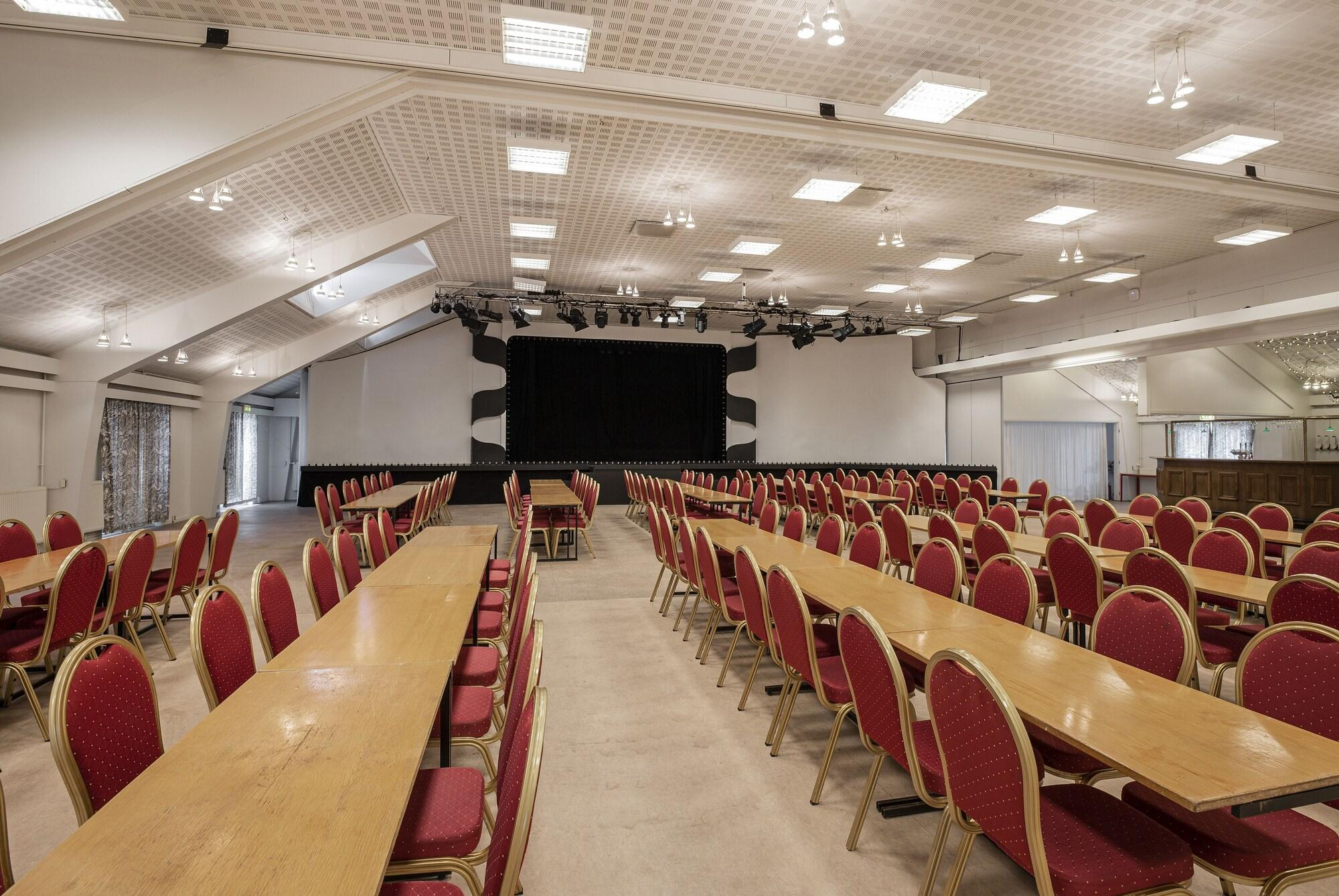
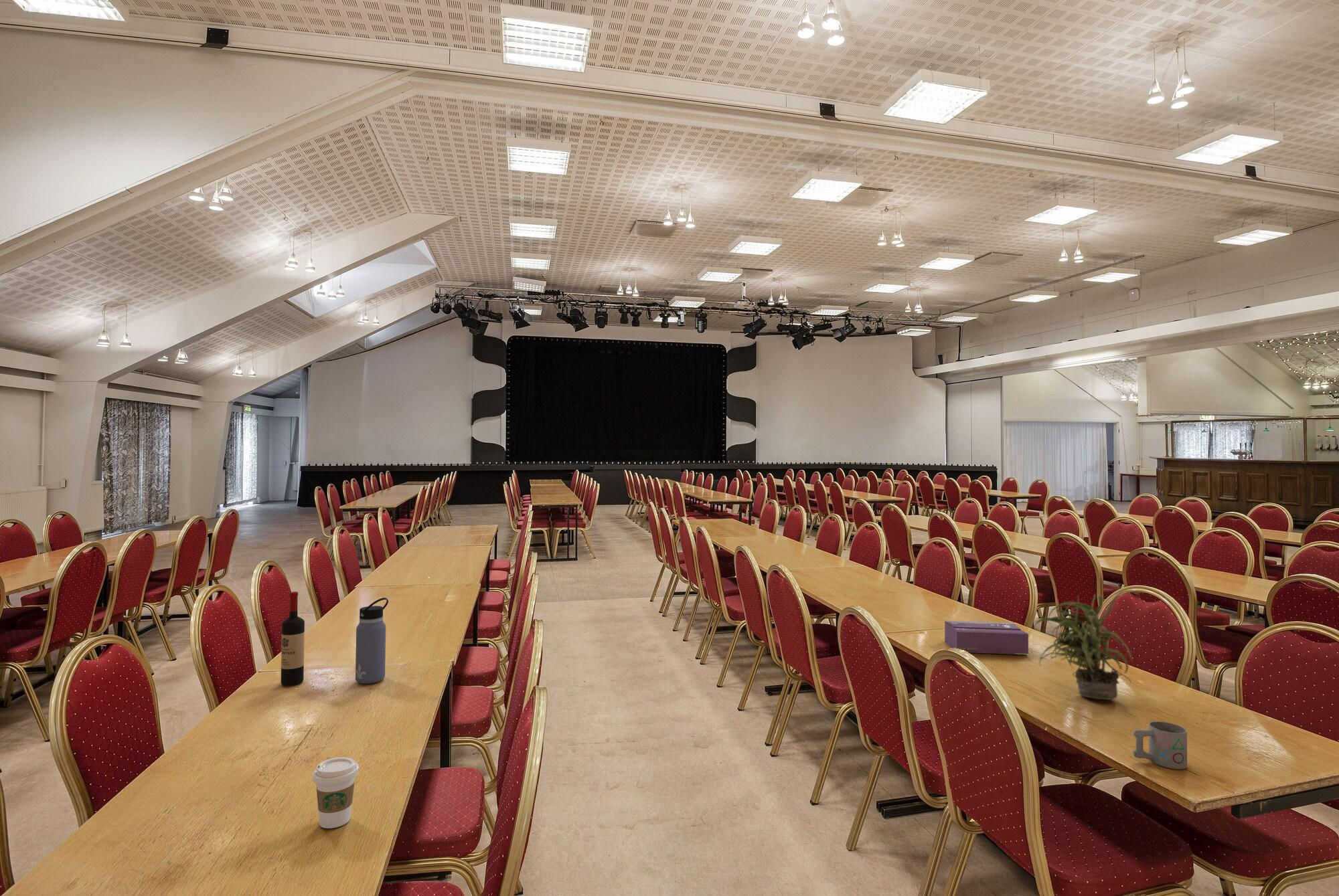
+ wine bottle [281,591,305,687]
+ potted plant [1034,590,1139,701]
+ water bottle [355,597,389,685]
+ coffee cup [312,757,360,829]
+ tissue box [944,620,1029,655]
+ mug [1132,721,1188,770]
